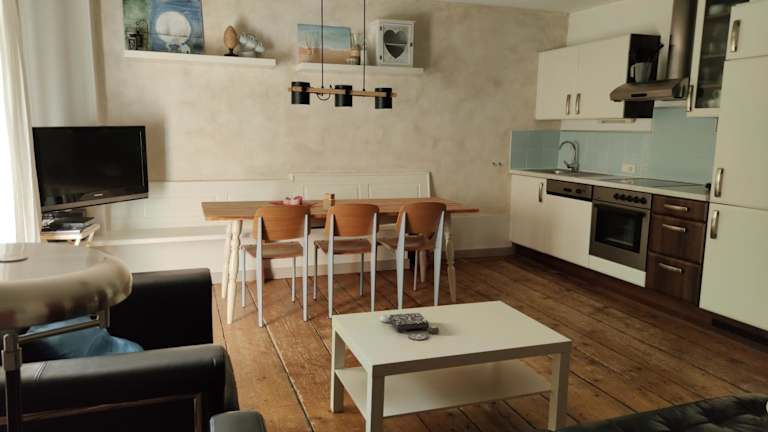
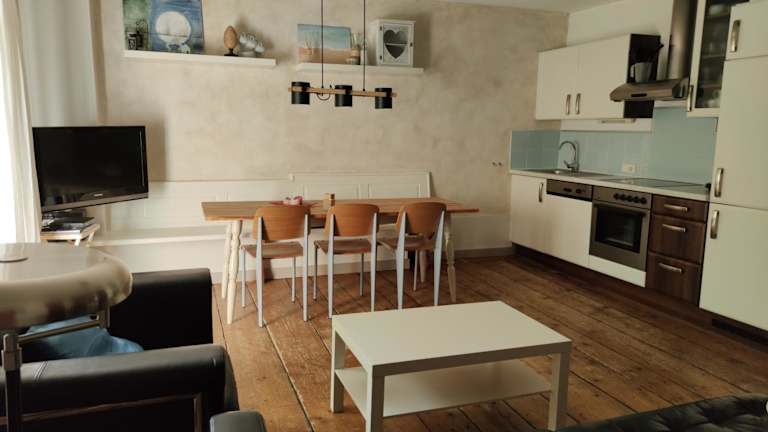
- board game [379,312,440,341]
